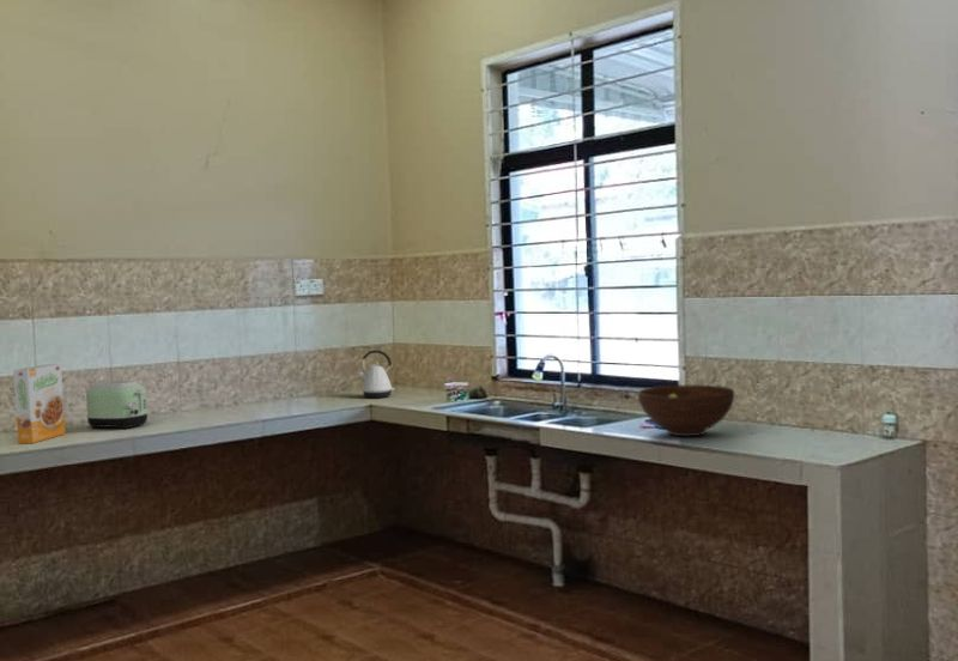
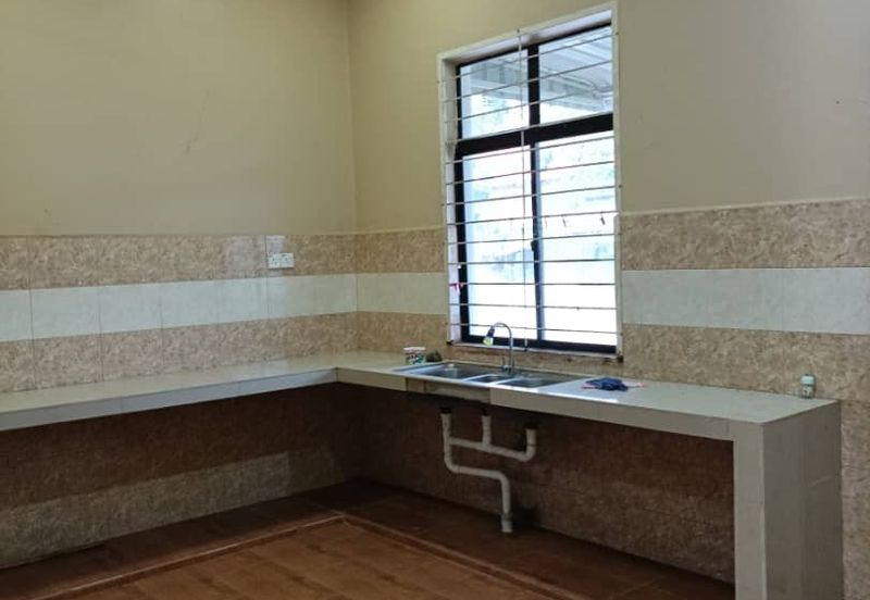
- fruit bowl [637,384,735,437]
- cereal box [12,363,67,444]
- toaster [85,380,150,430]
- kettle [357,348,395,400]
